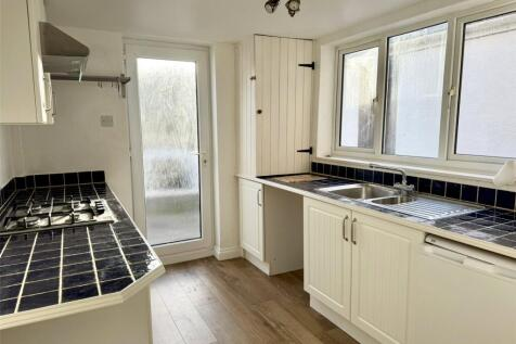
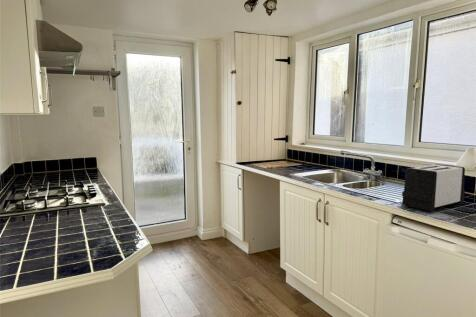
+ toaster [401,163,466,213]
